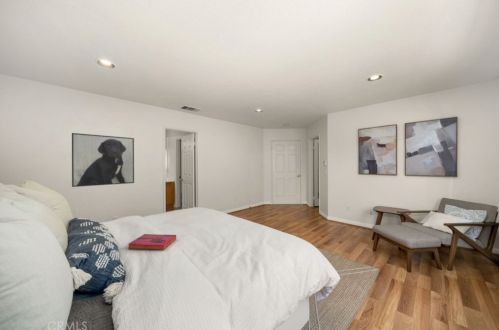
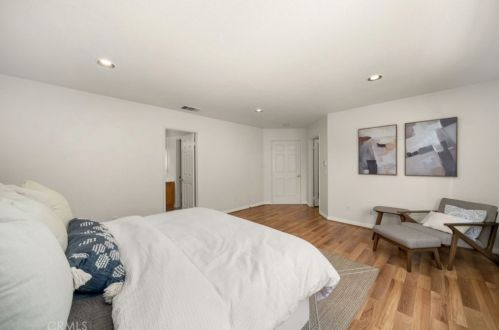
- hardback book [127,233,177,251]
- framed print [71,132,135,188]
